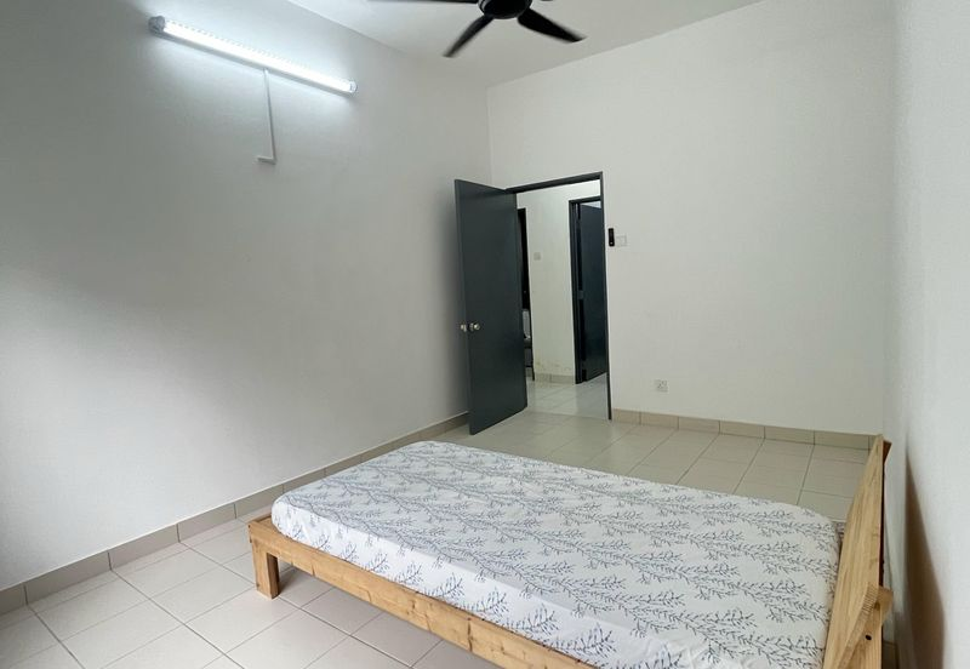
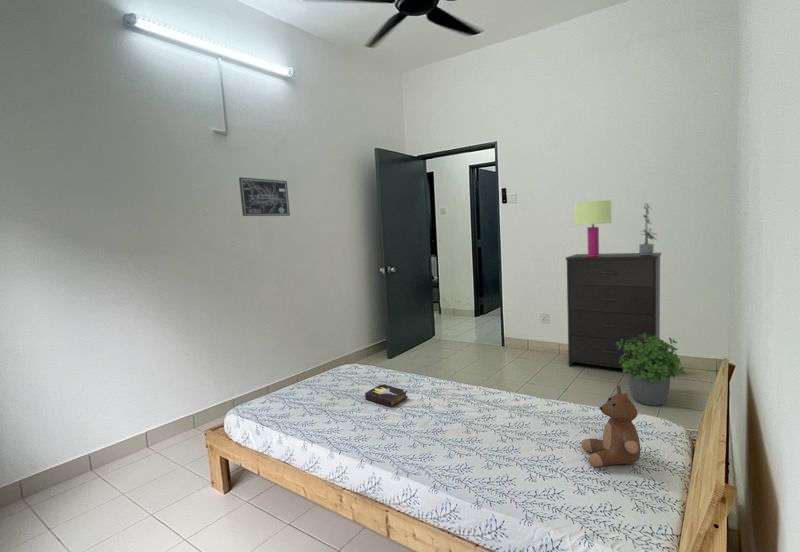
+ table lamp [574,199,612,256]
+ teddy bear [580,384,641,468]
+ potted plant [616,333,686,407]
+ dresser [565,252,662,369]
+ wall art [238,176,291,217]
+ potted plant [638,201,659,255]
+ hardback book [364,383,409,408]
